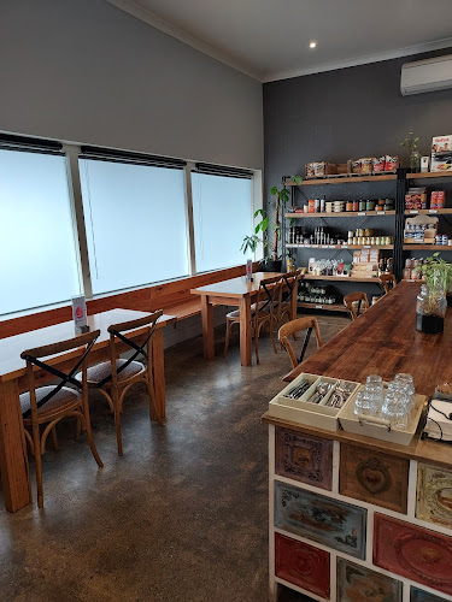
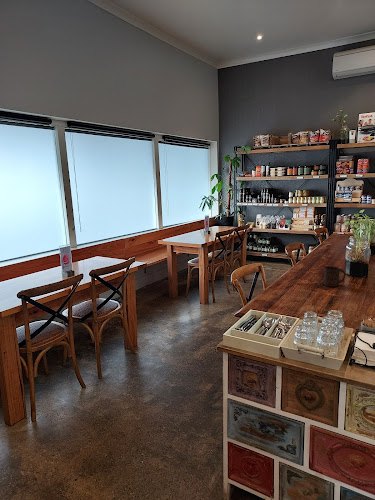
+ cup [323,265,347,288]
